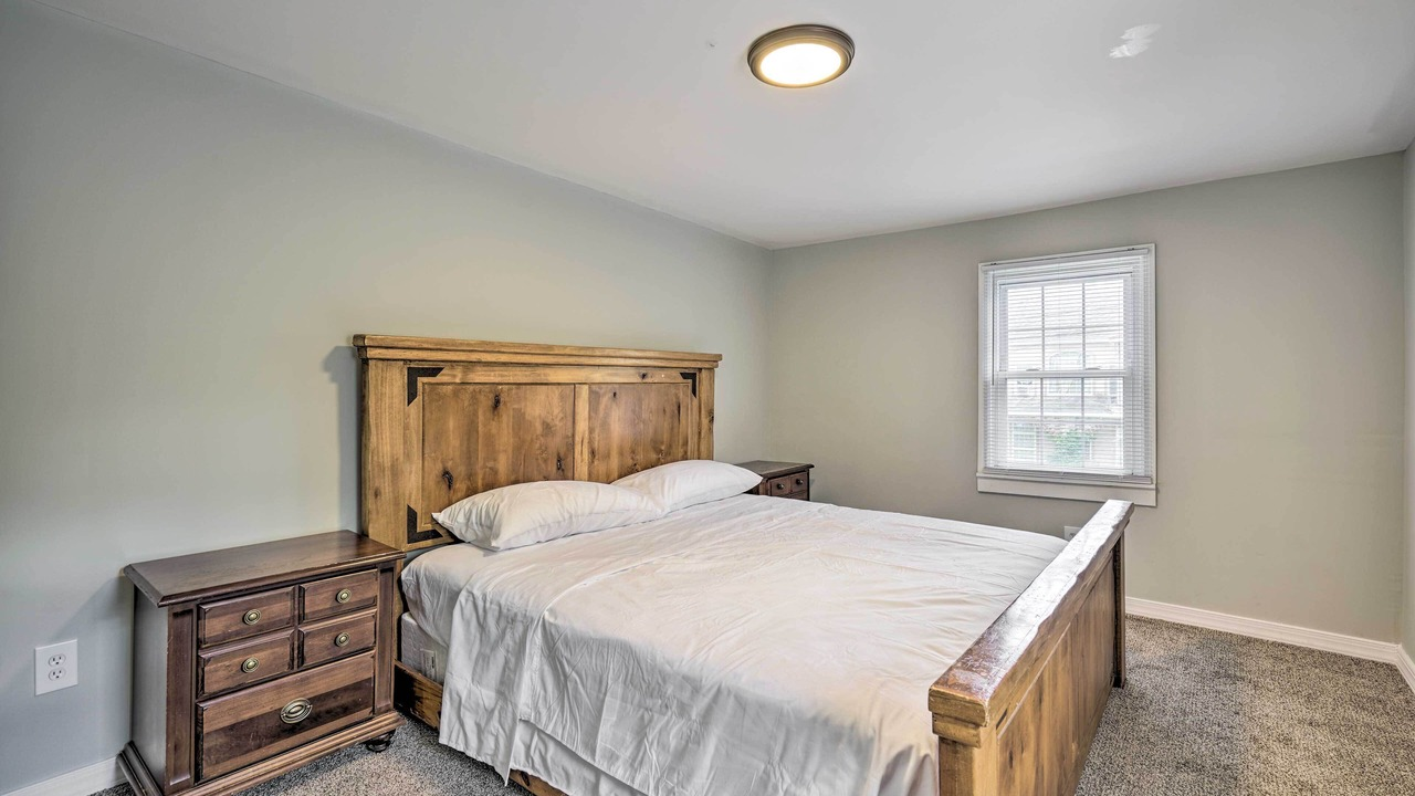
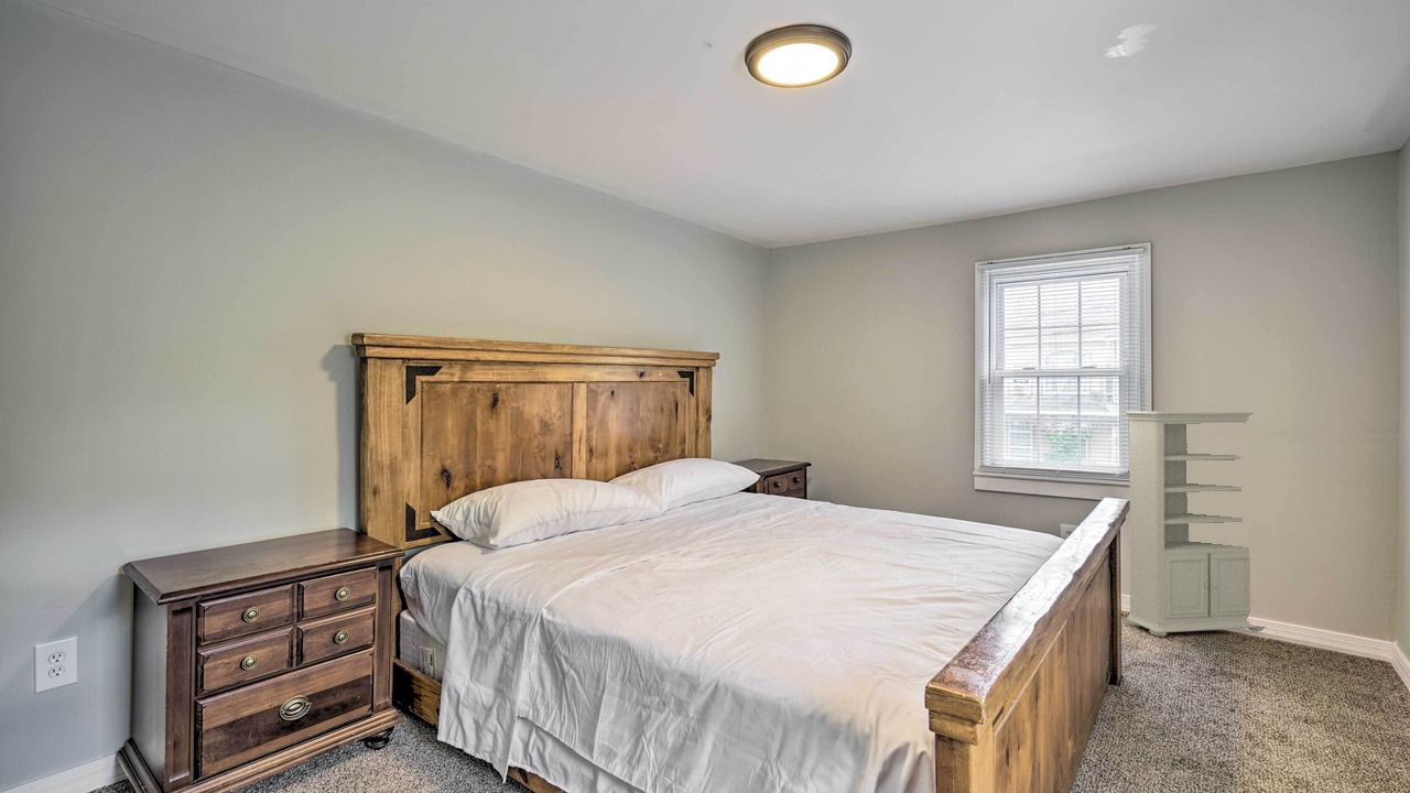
+ bookshelf [1125,410,1267,638]
